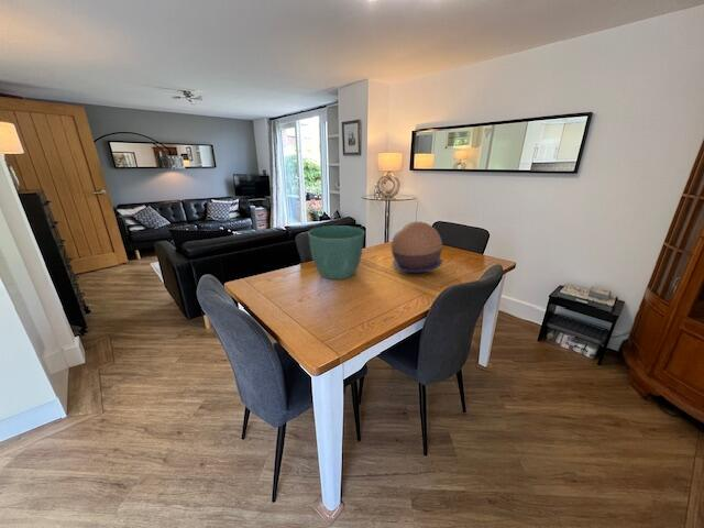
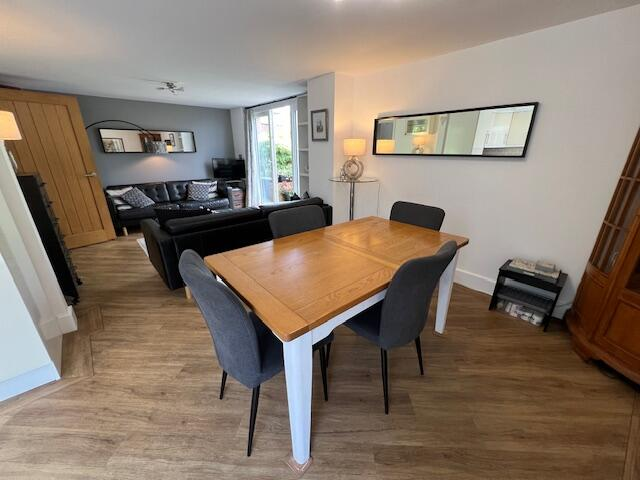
- flower pot [307,224,365,280]
- decorative bowl [391,220,443,273]
